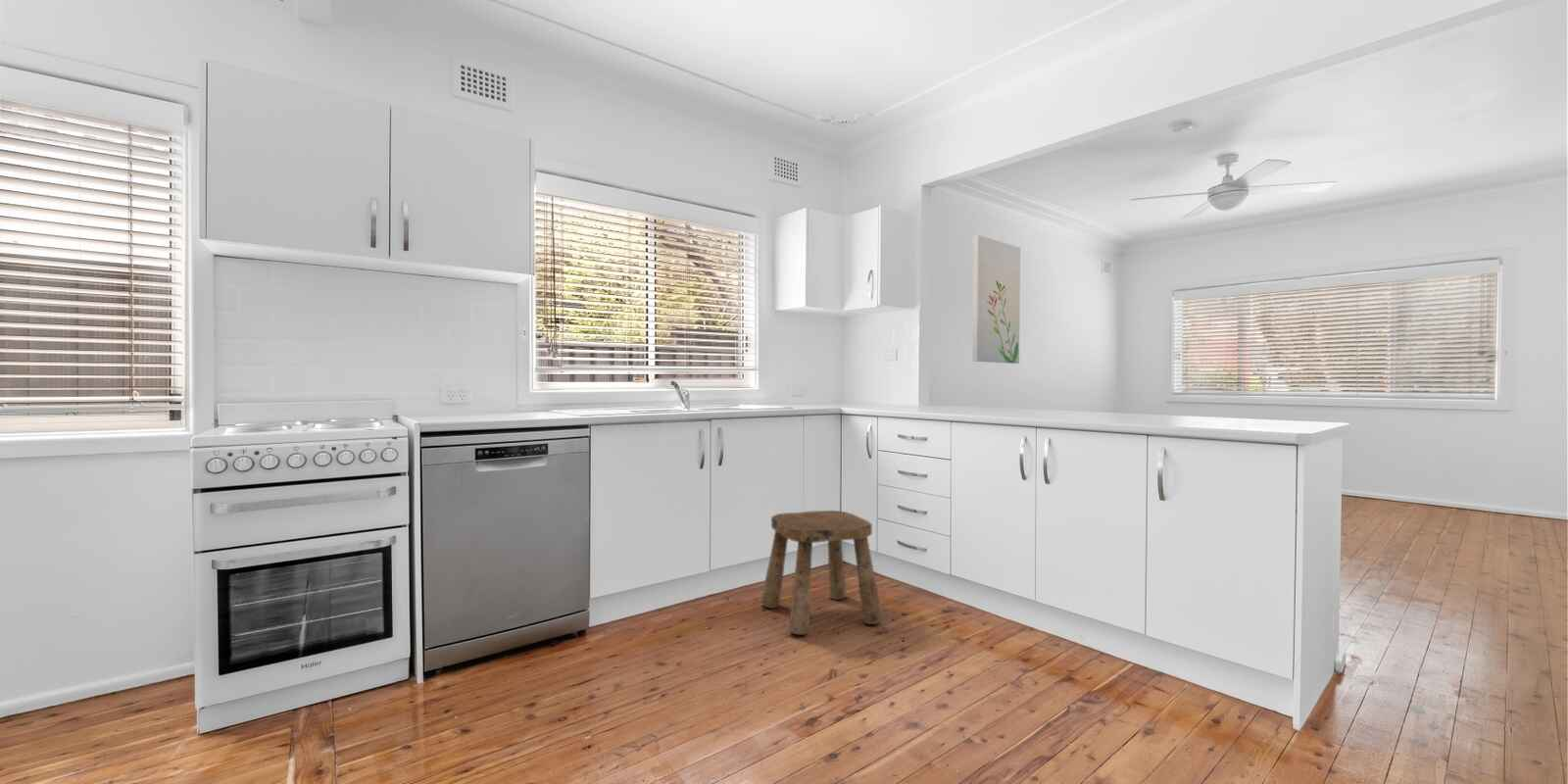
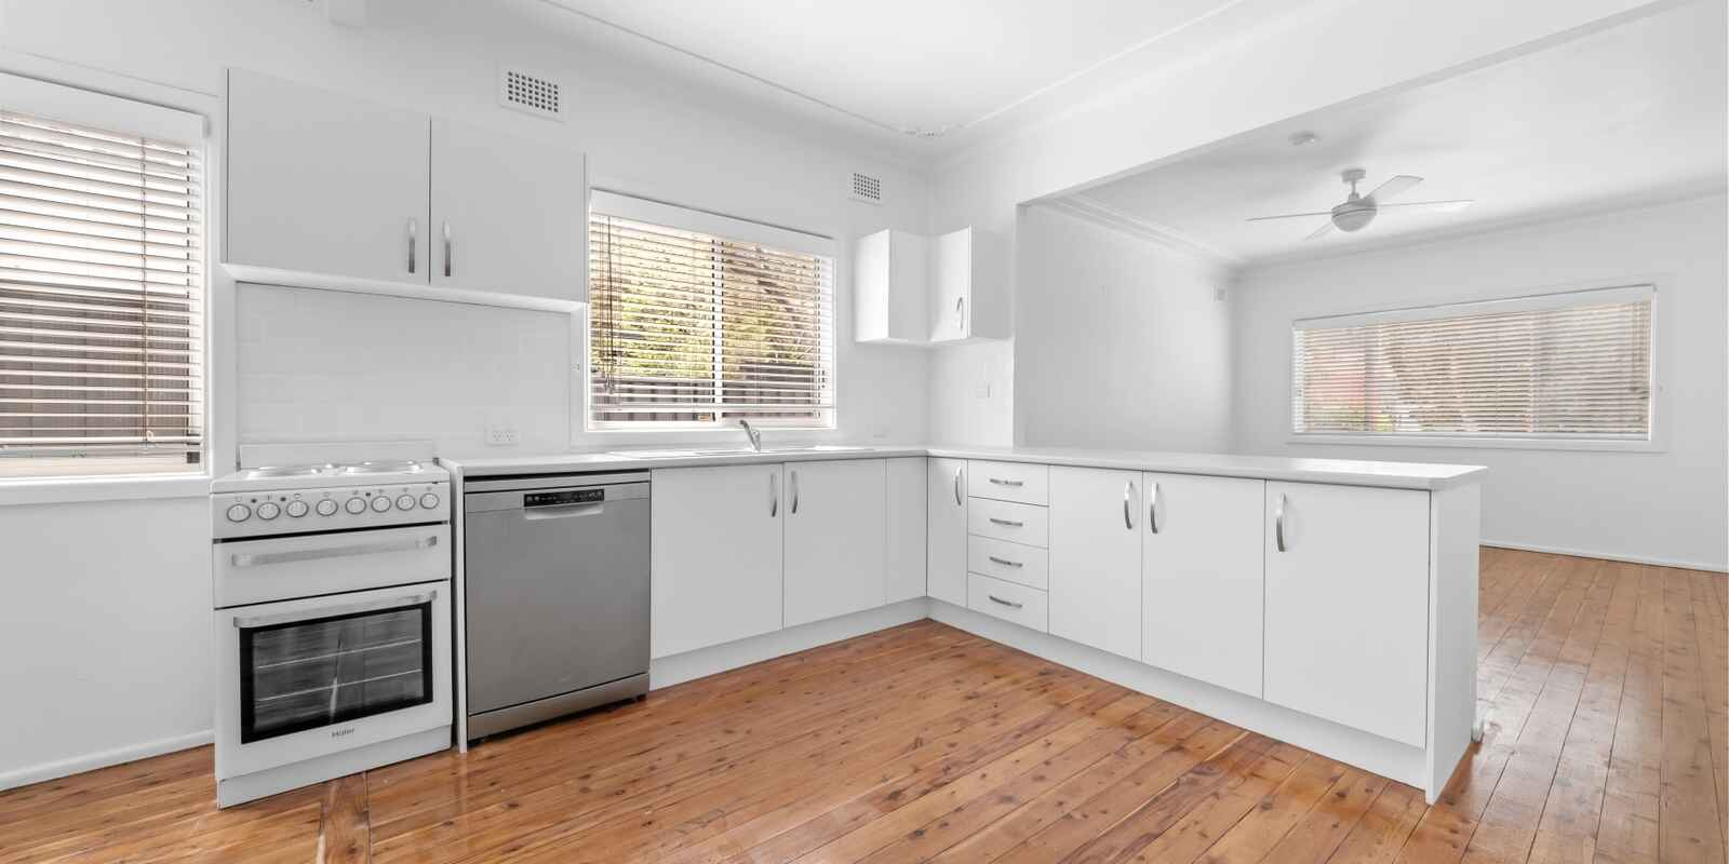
- stool [760,510,884,636]
- wall art [971,234,1021,365]
